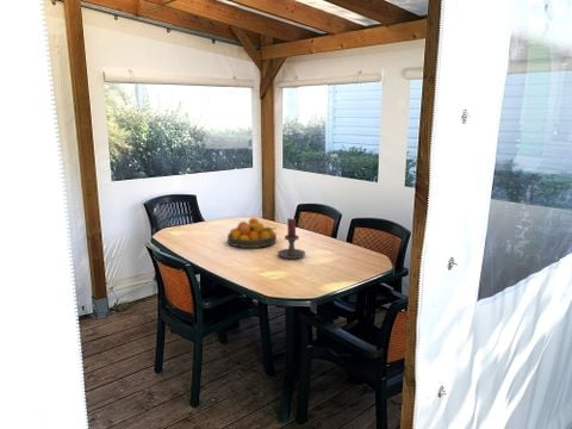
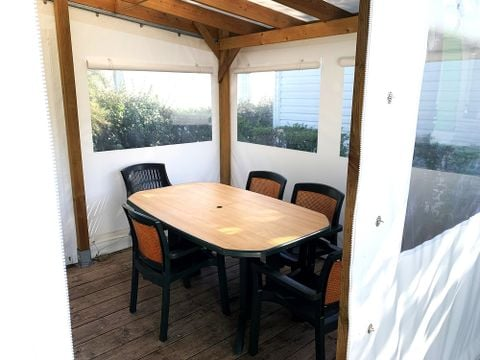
- candle holder [276,217,306,260]
- fruit bowl [226,217,278,249]
